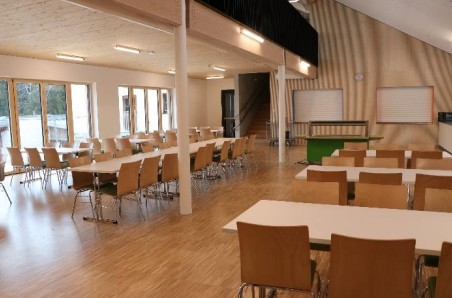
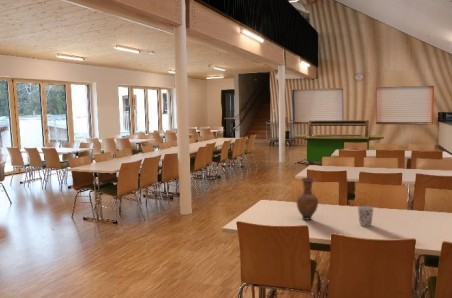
+ cup [356,205,375,227]
+ vase [295,177,319,221]
